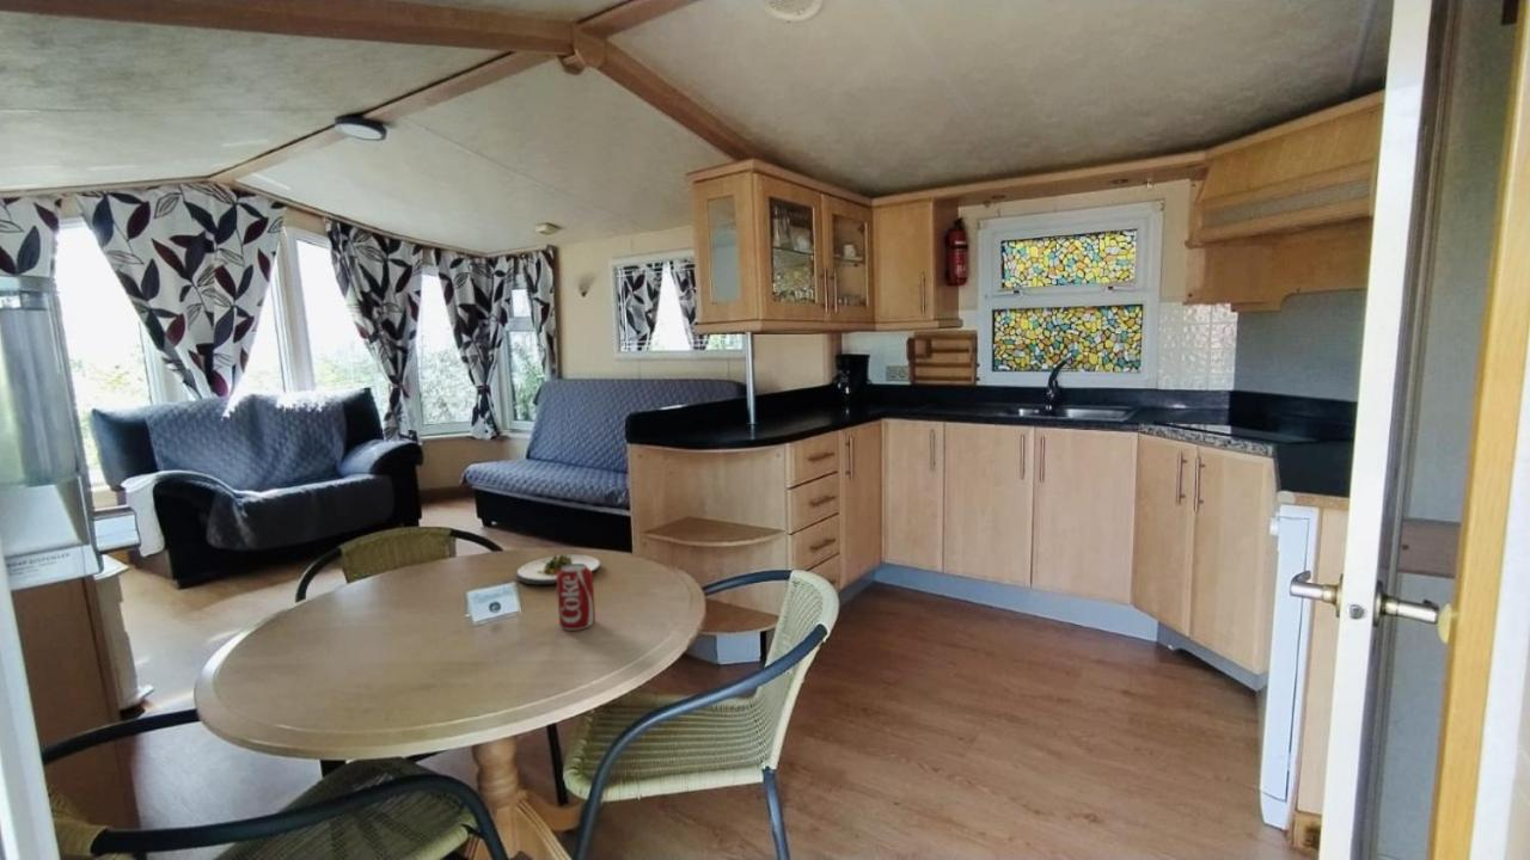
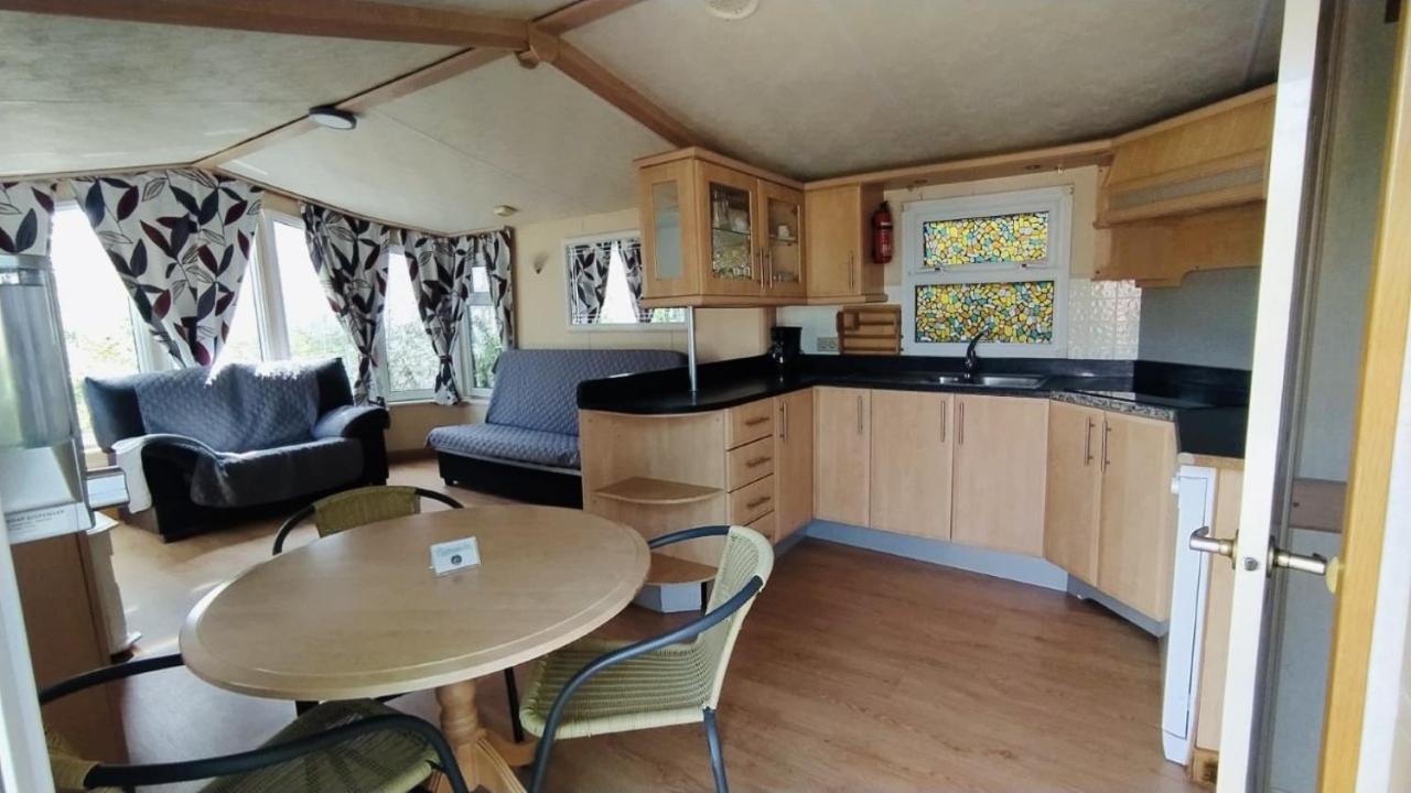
- beverage can [556,564,596,632]
- salad plate [515,553,601,586]
